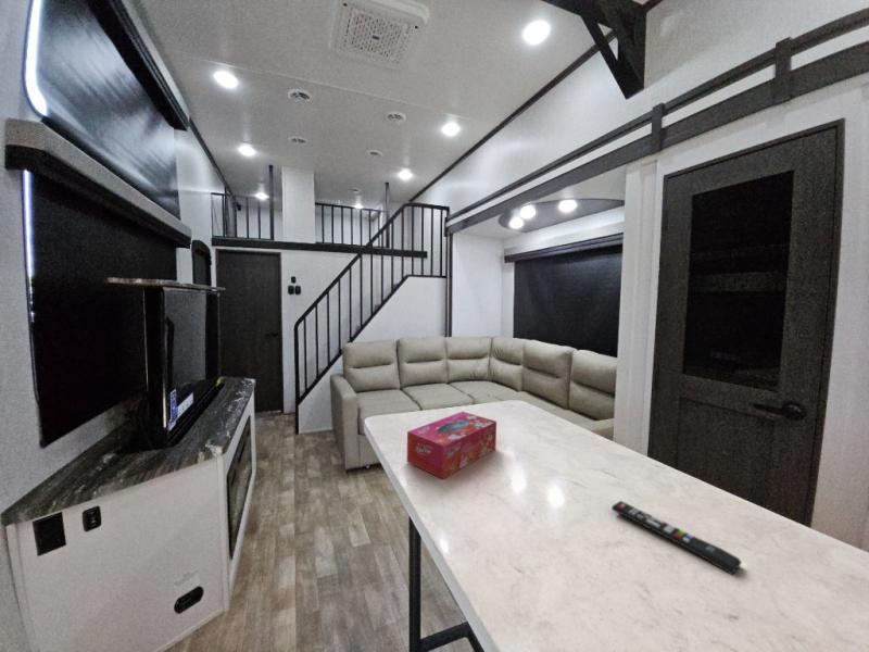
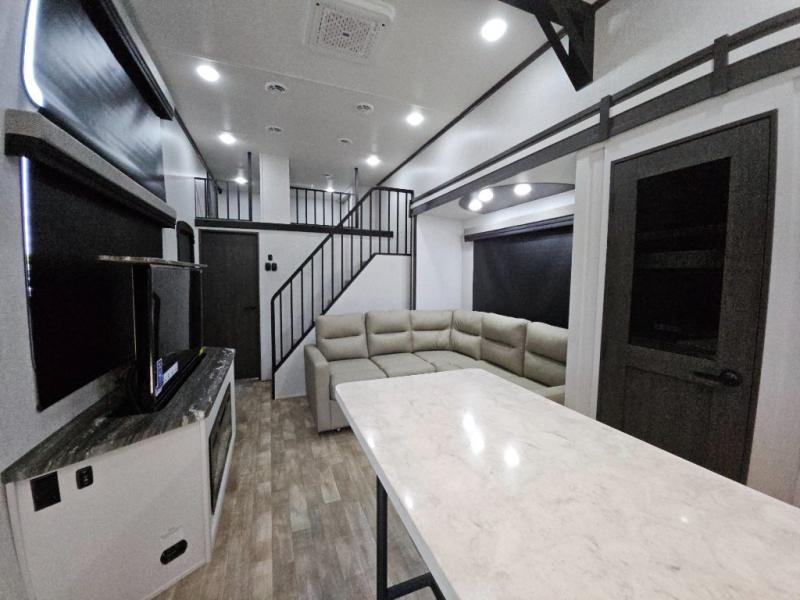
- remote control [610,500,743,576]
- tissue box [406,411,498,480]
